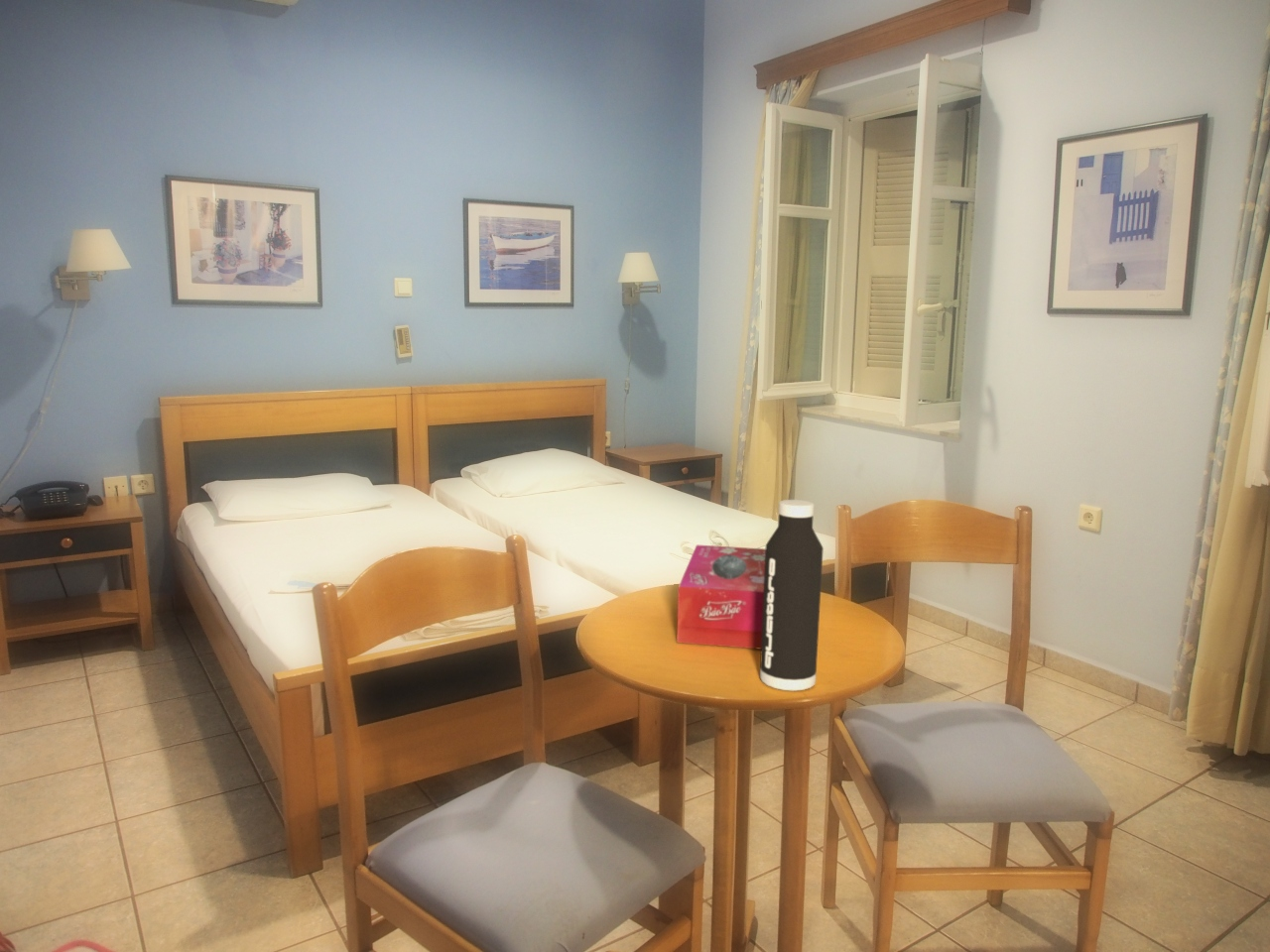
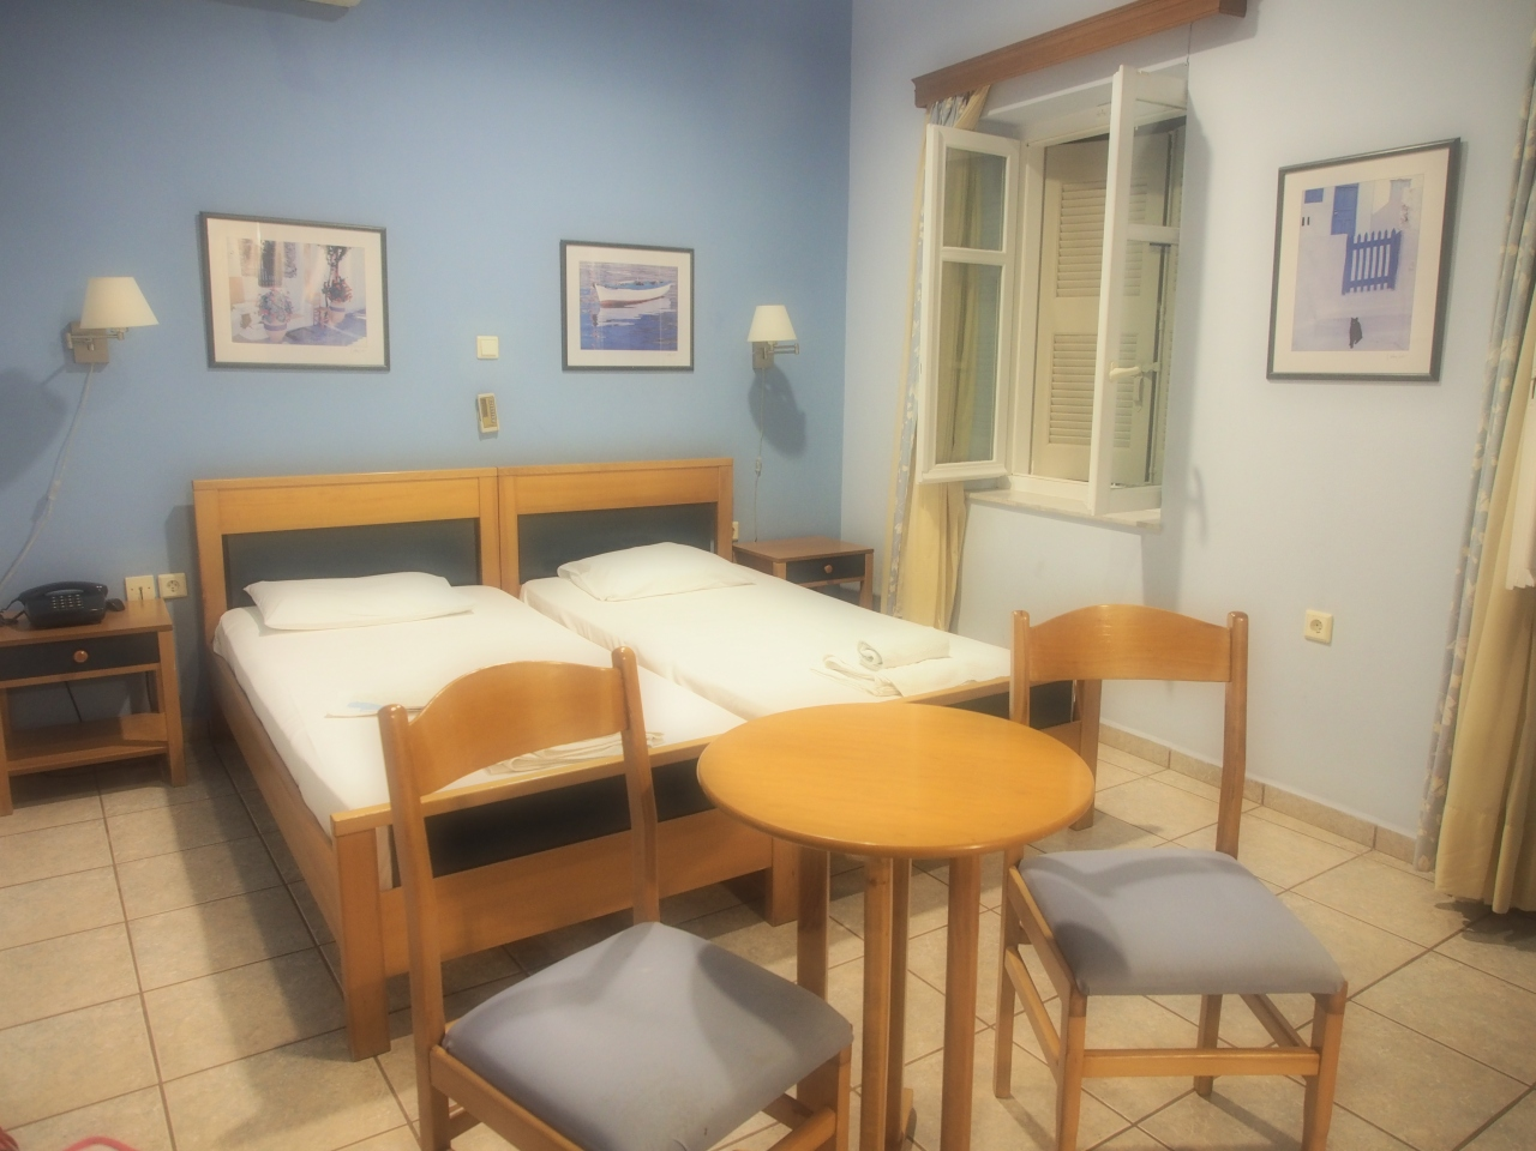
- water bottle [759,499,825,692]
- tissue box [676,543,766,651]
